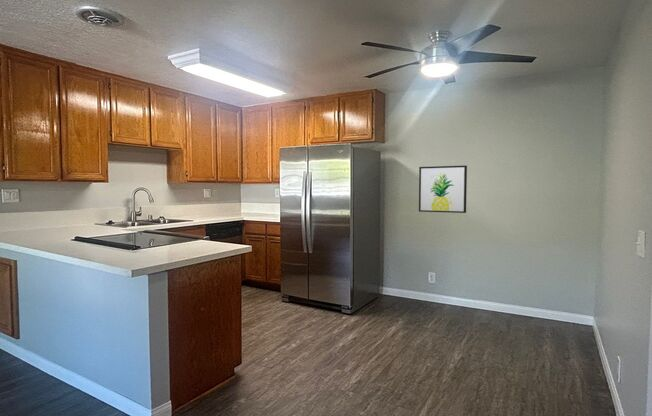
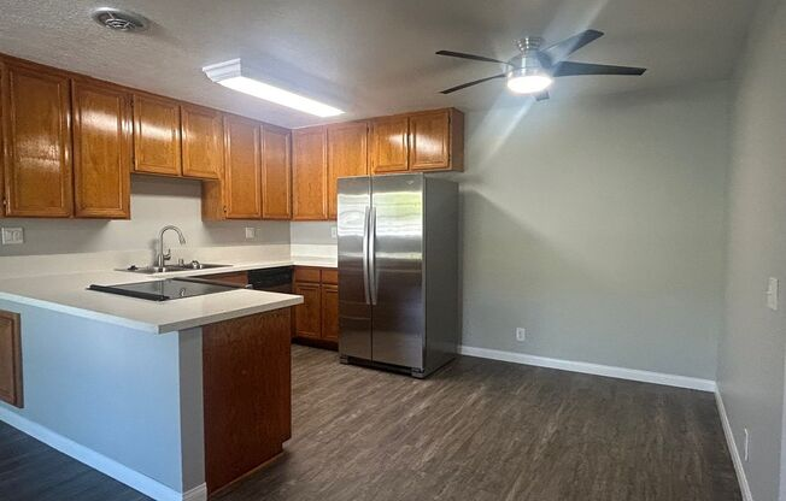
- wall art [418,164,468,214]
